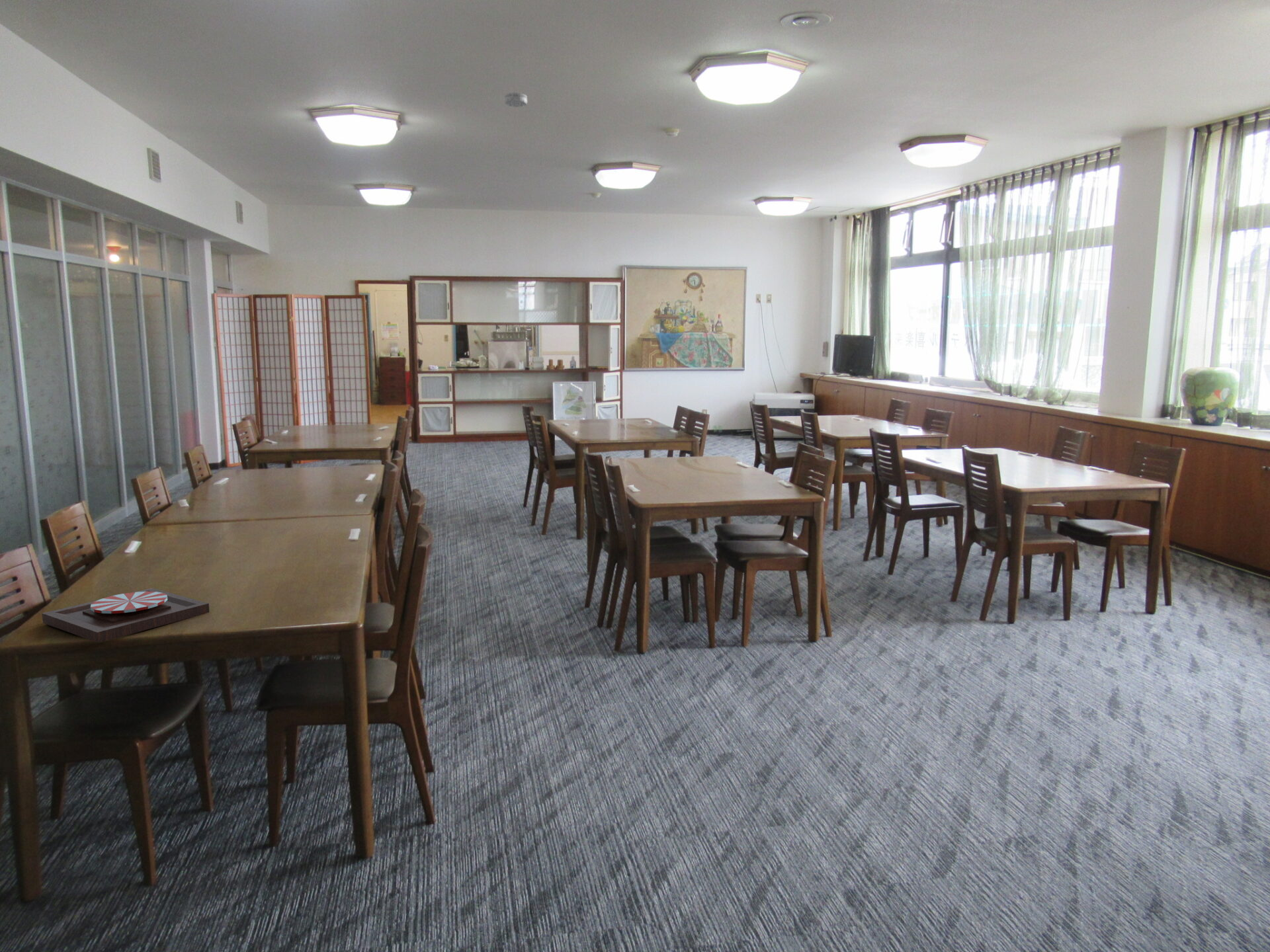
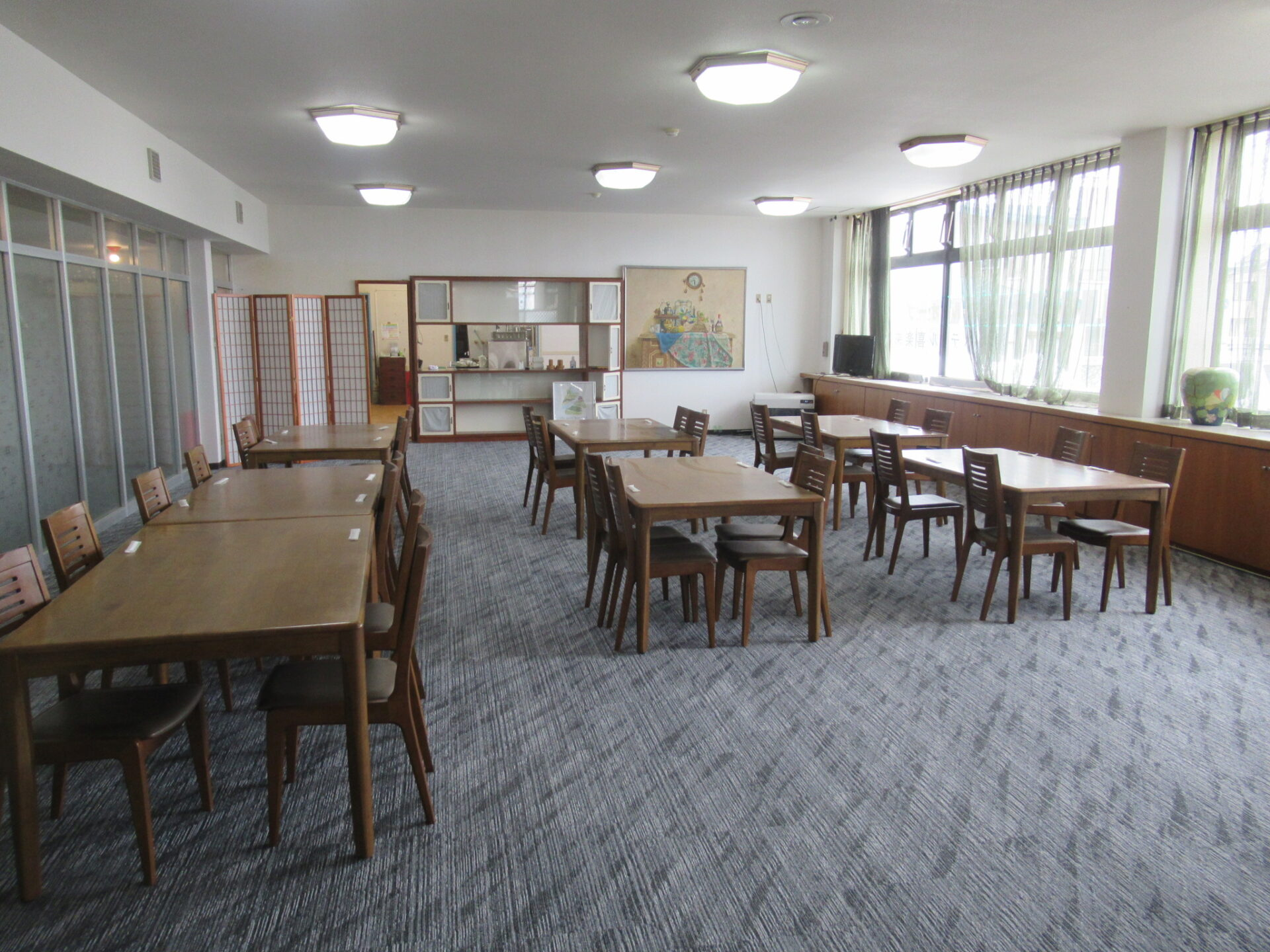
- plate [42,587,210,643]
- smoke detector [504,92,528,108]
